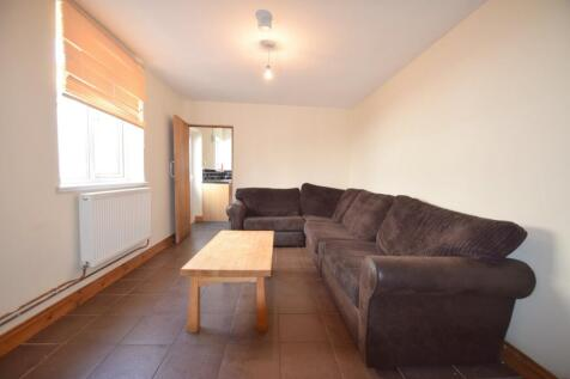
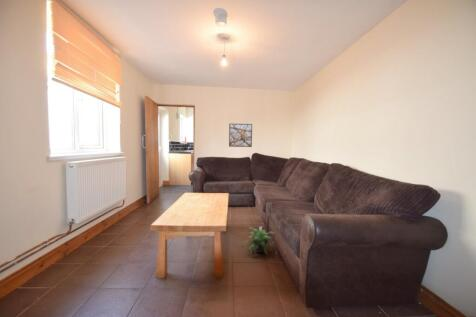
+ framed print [228,123,253,148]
+ potted plant [241,226,278,256]
